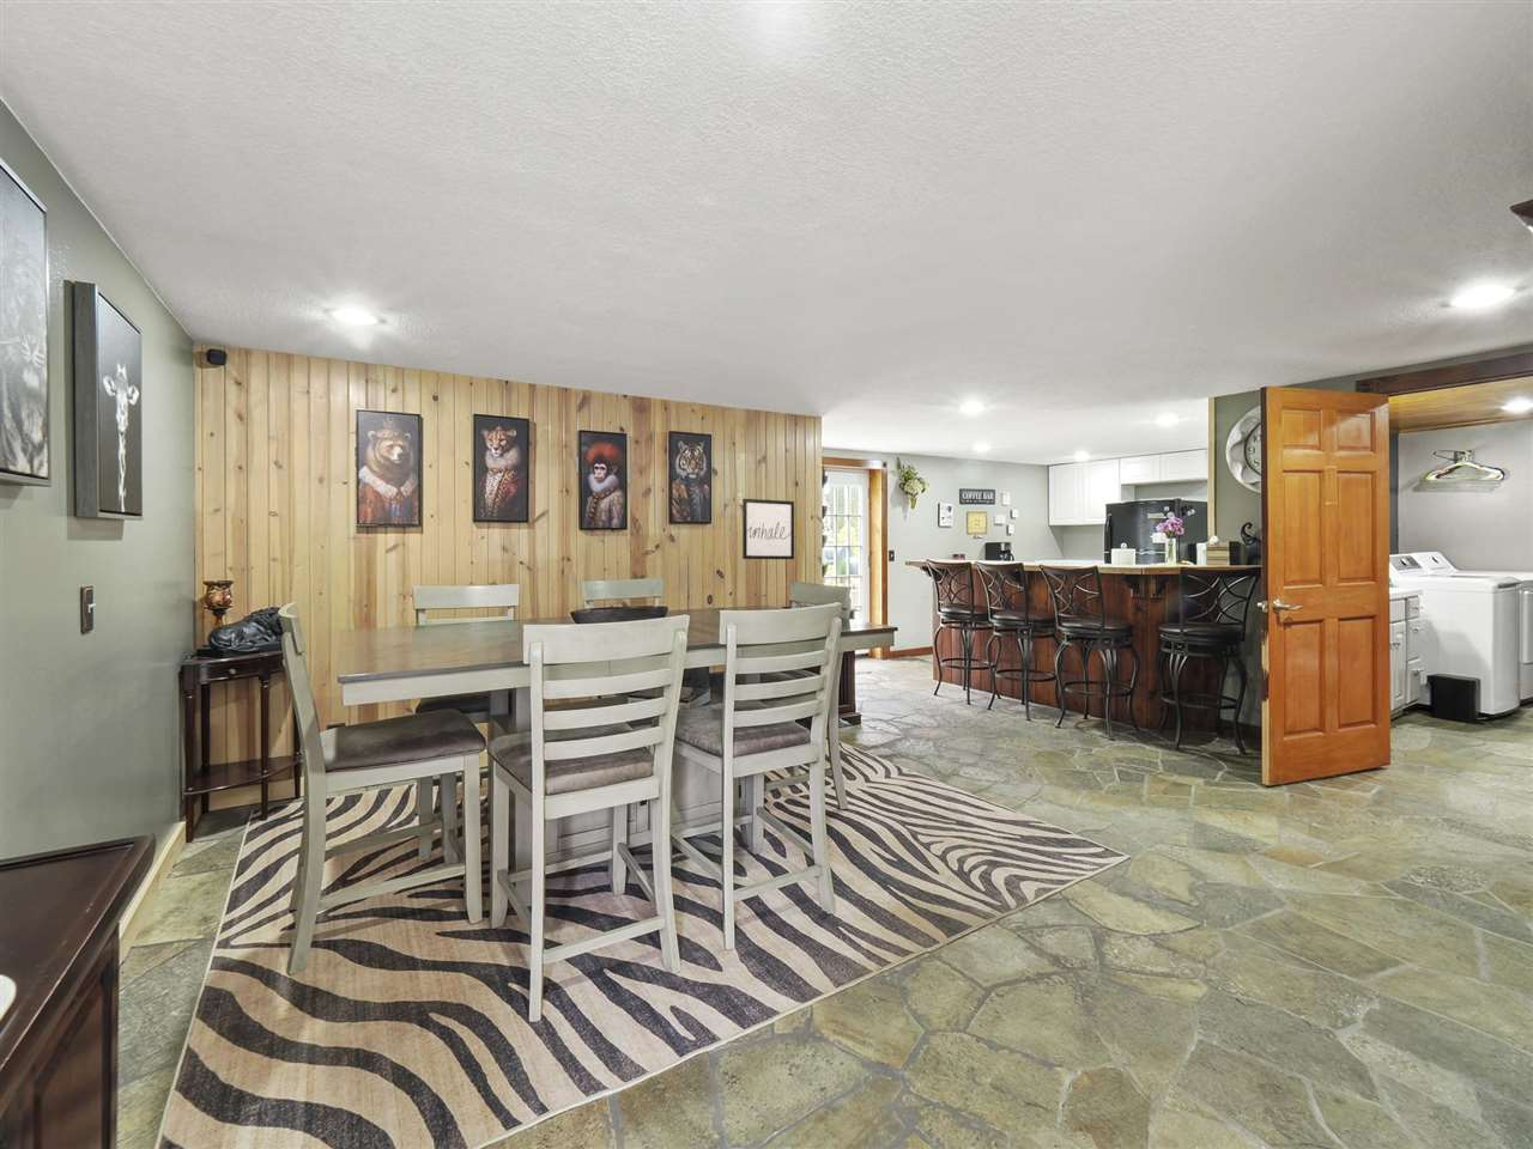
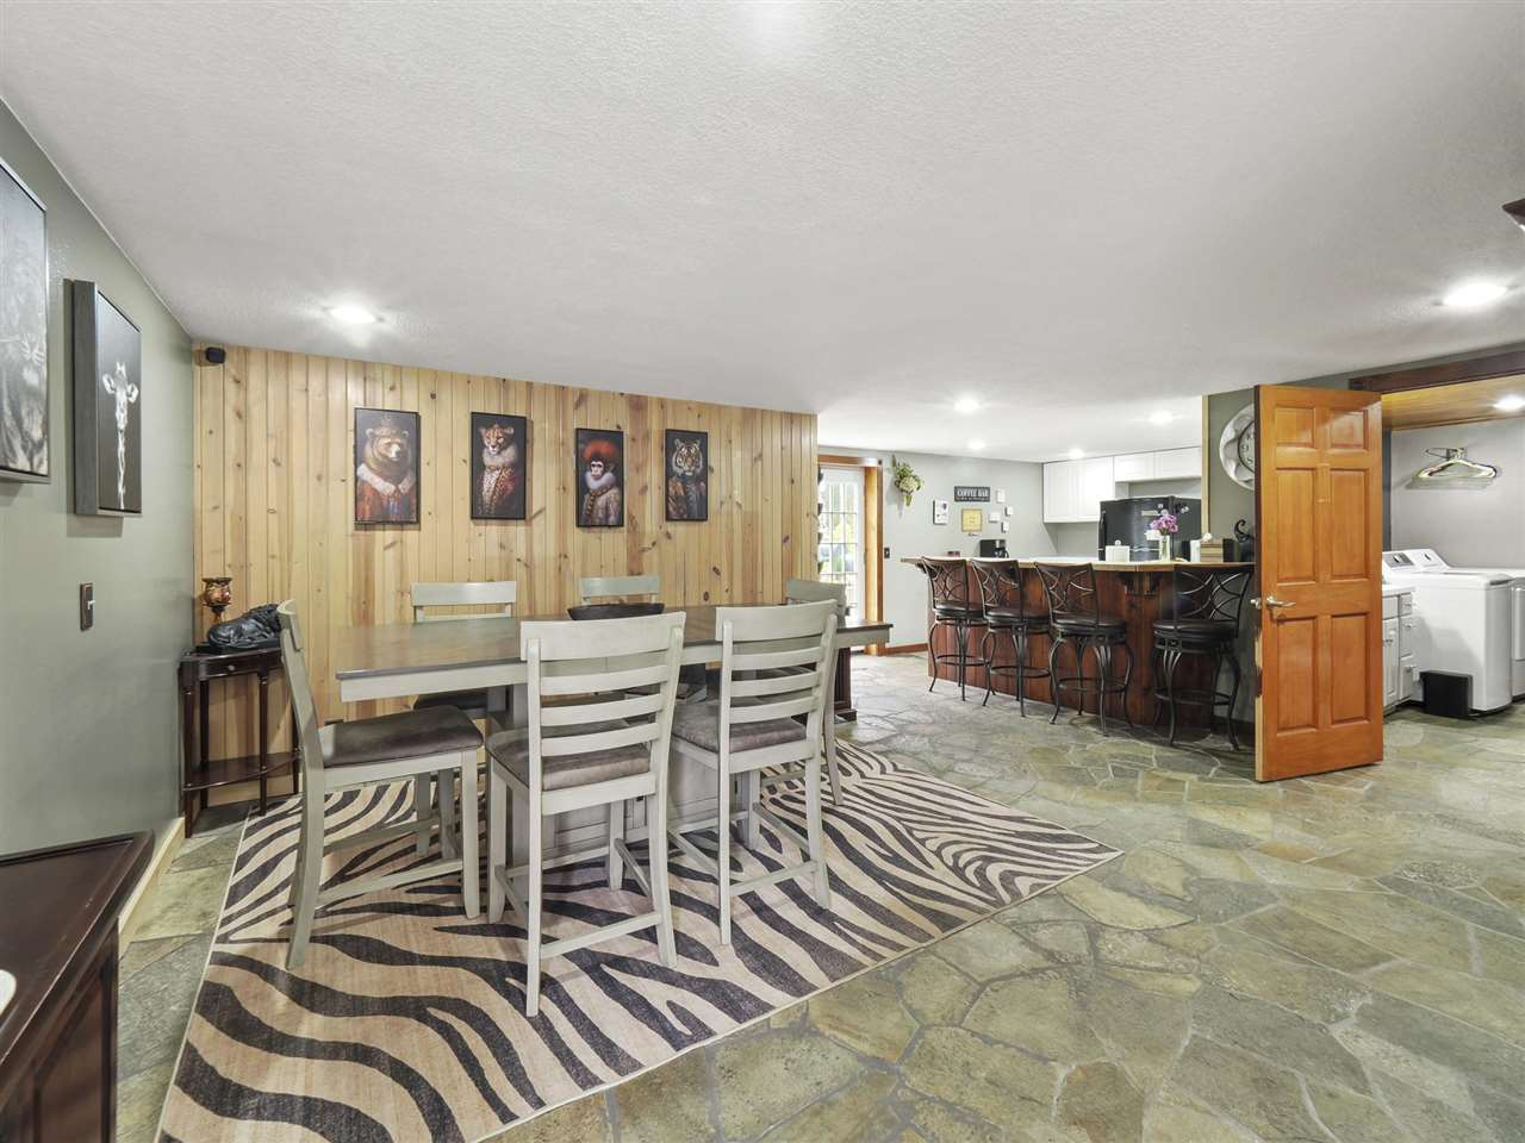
- wall art [741,498,795,560]
